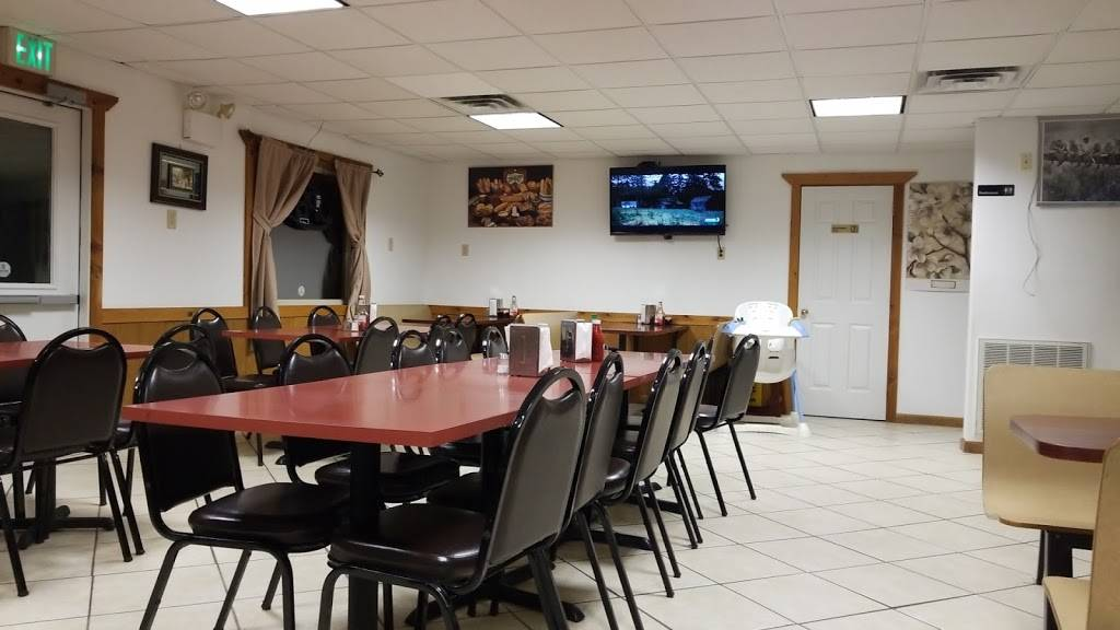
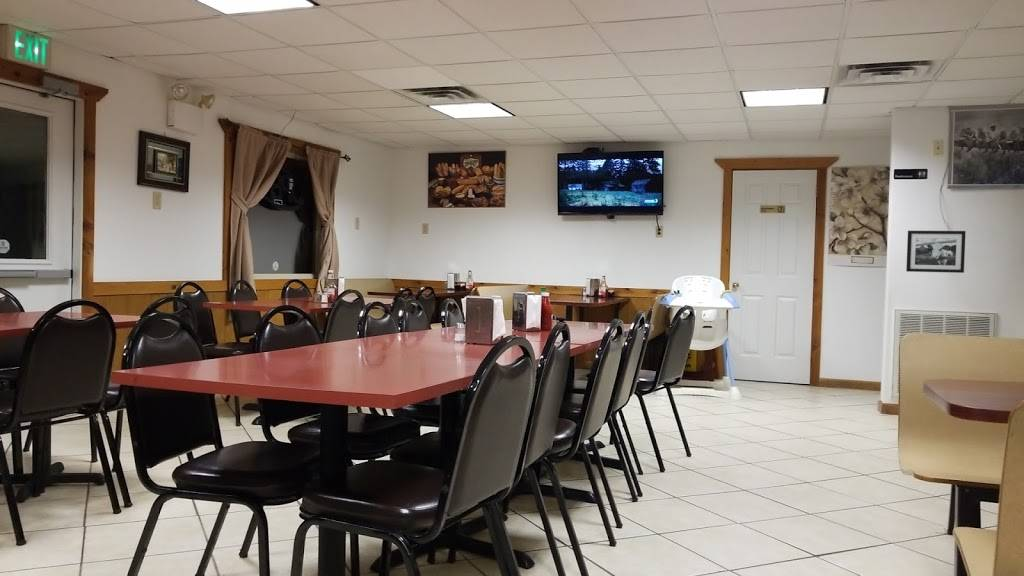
+ picture frame [905,230,967,274]
